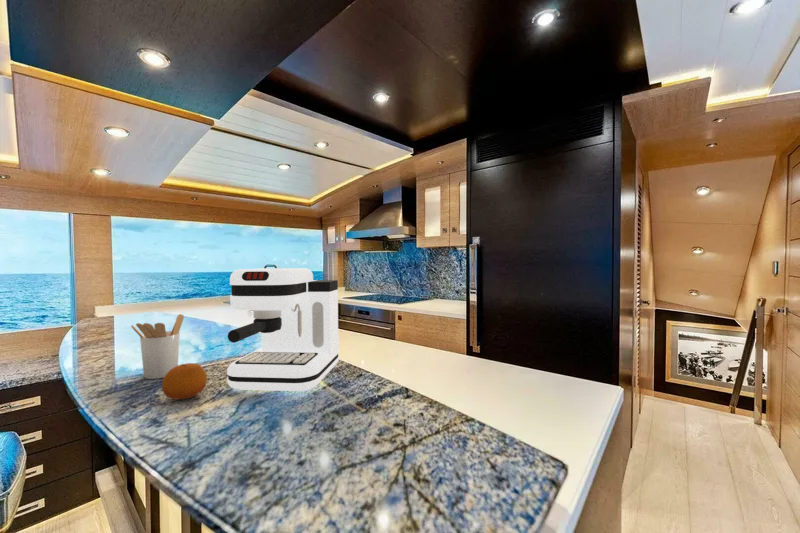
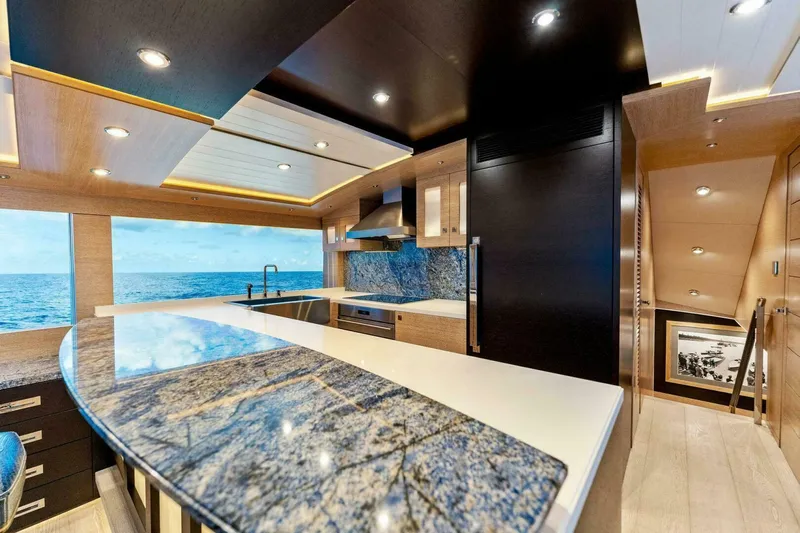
- utensil holder [130,313,185,380]
- fruit [161,362,208,401]
- coffee maker [226,267,340,392]
